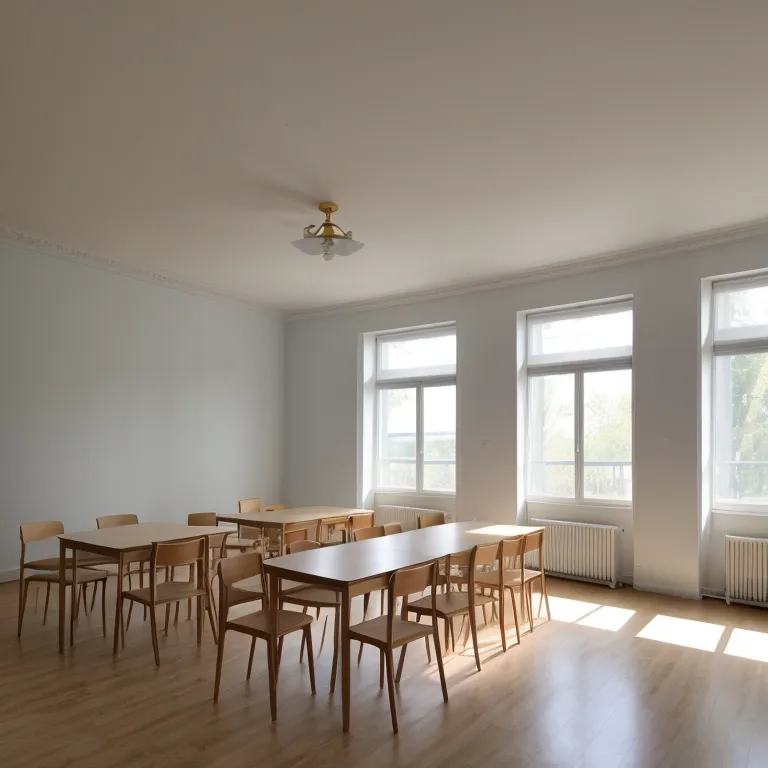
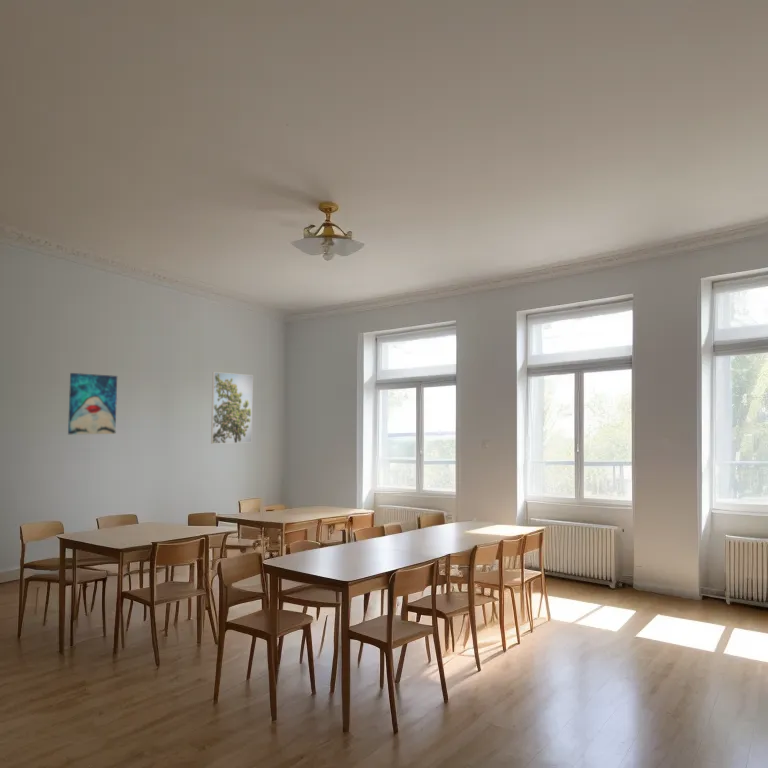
+ wall art [67,372,118,435]
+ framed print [210,371,254,445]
